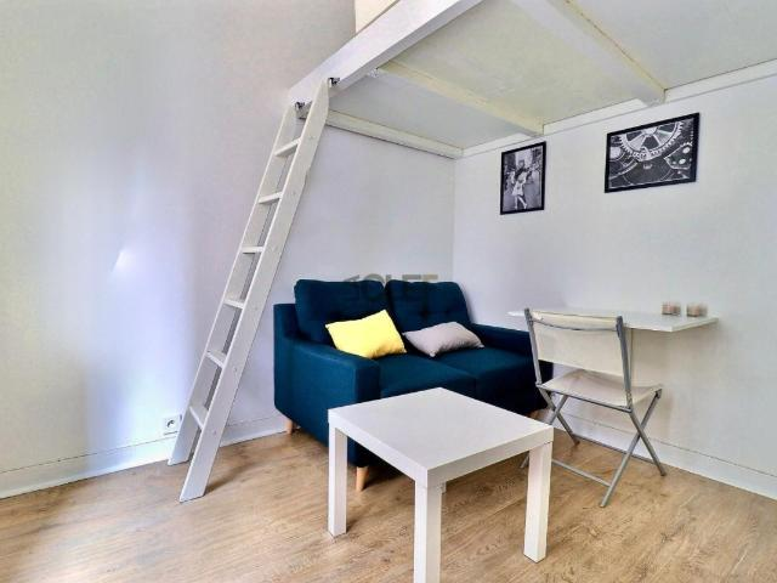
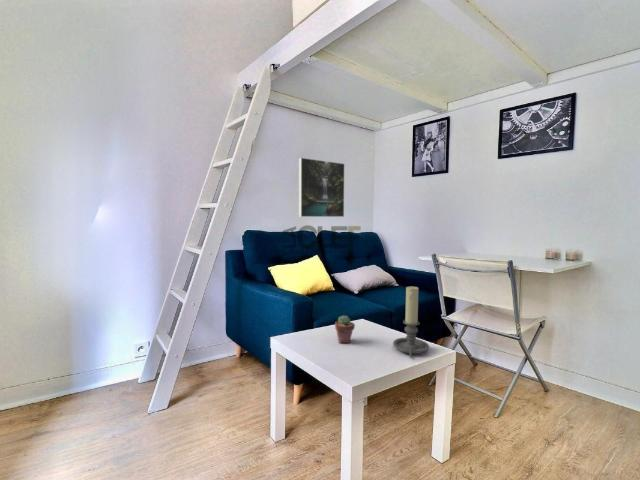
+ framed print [298,157,346,218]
+ potted succulent [334,314,356,344]
+ candle holder [392,285,430,359]
